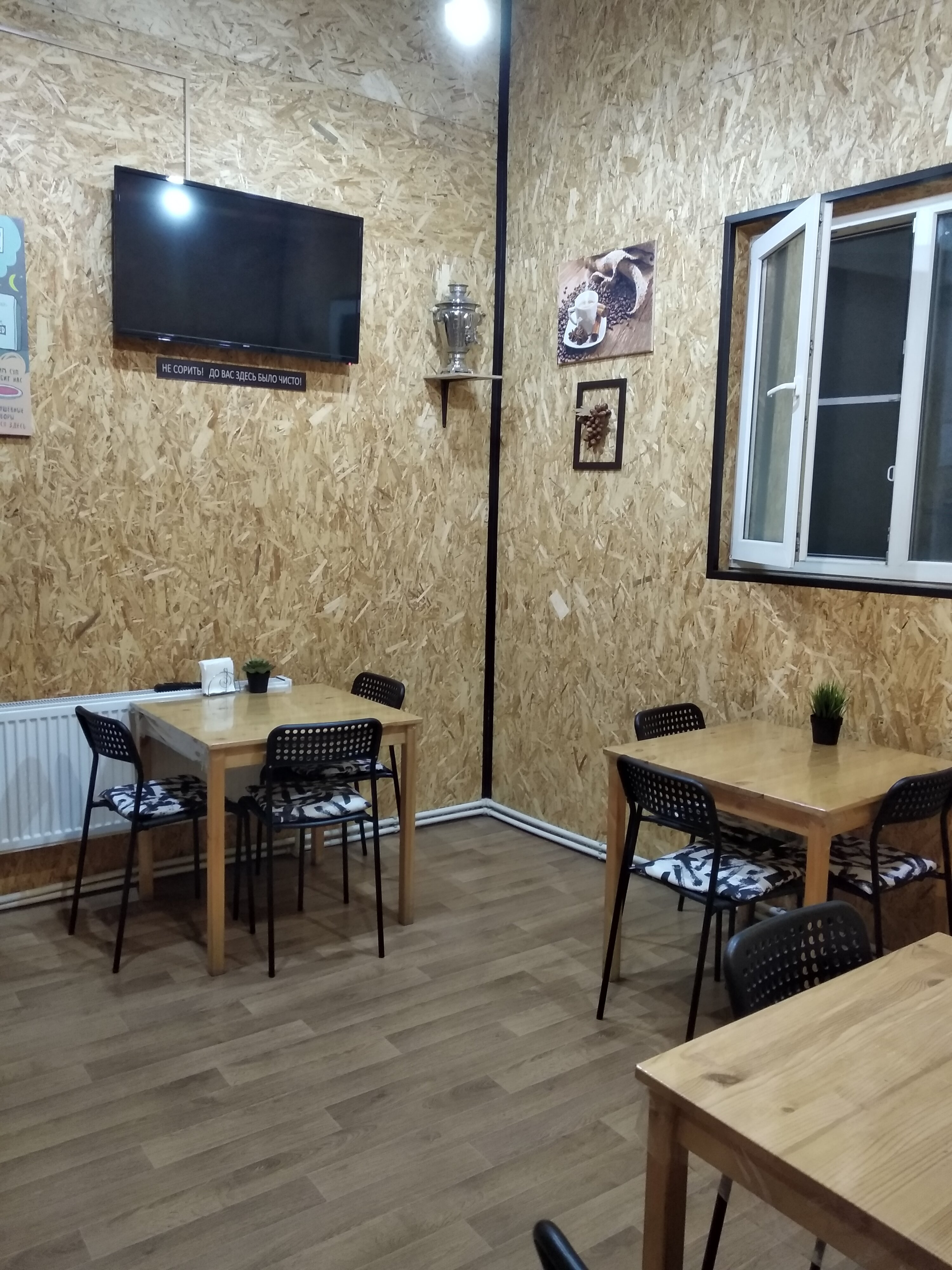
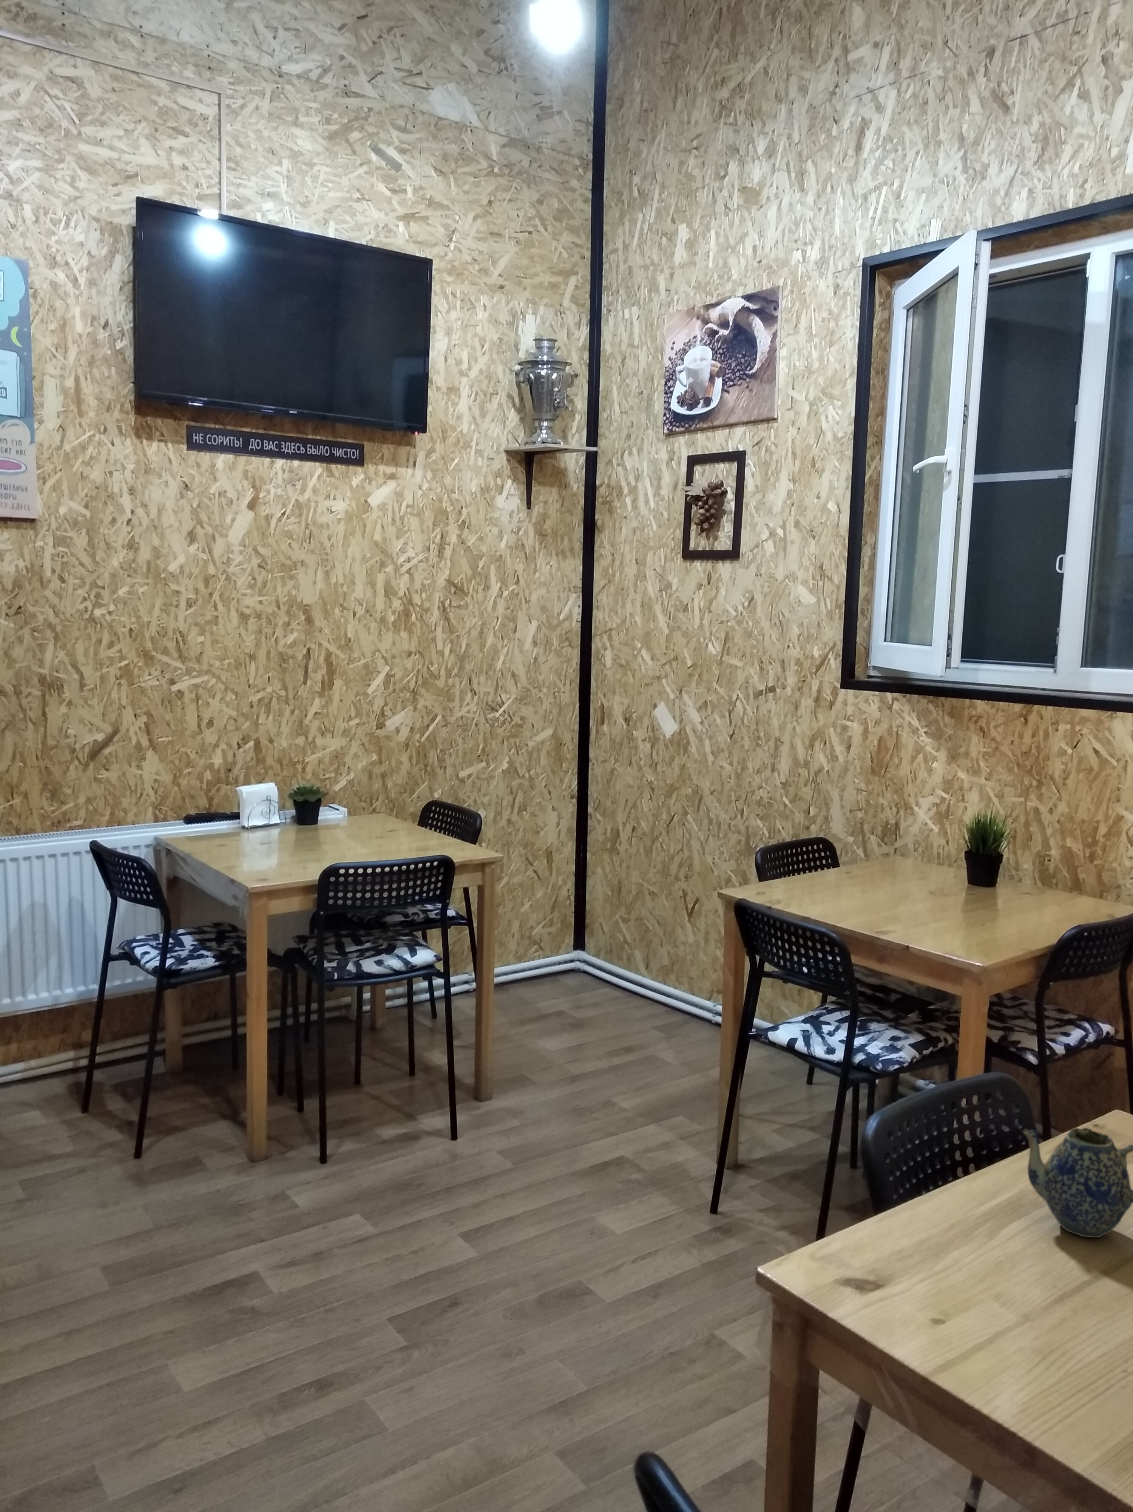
+ teapot [1021,1127,1133,1238]
